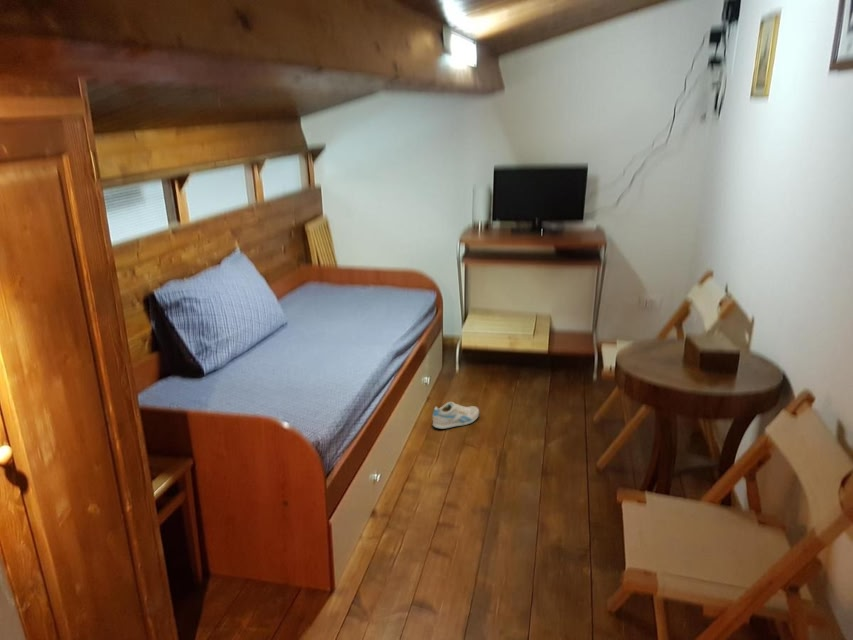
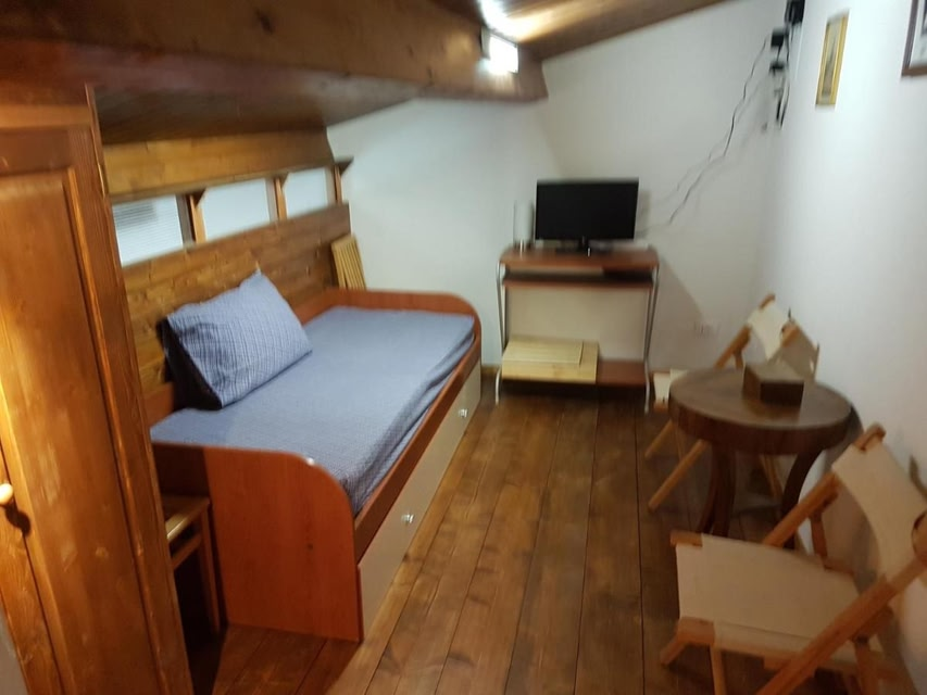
- sneaker [432,401,480,430]
